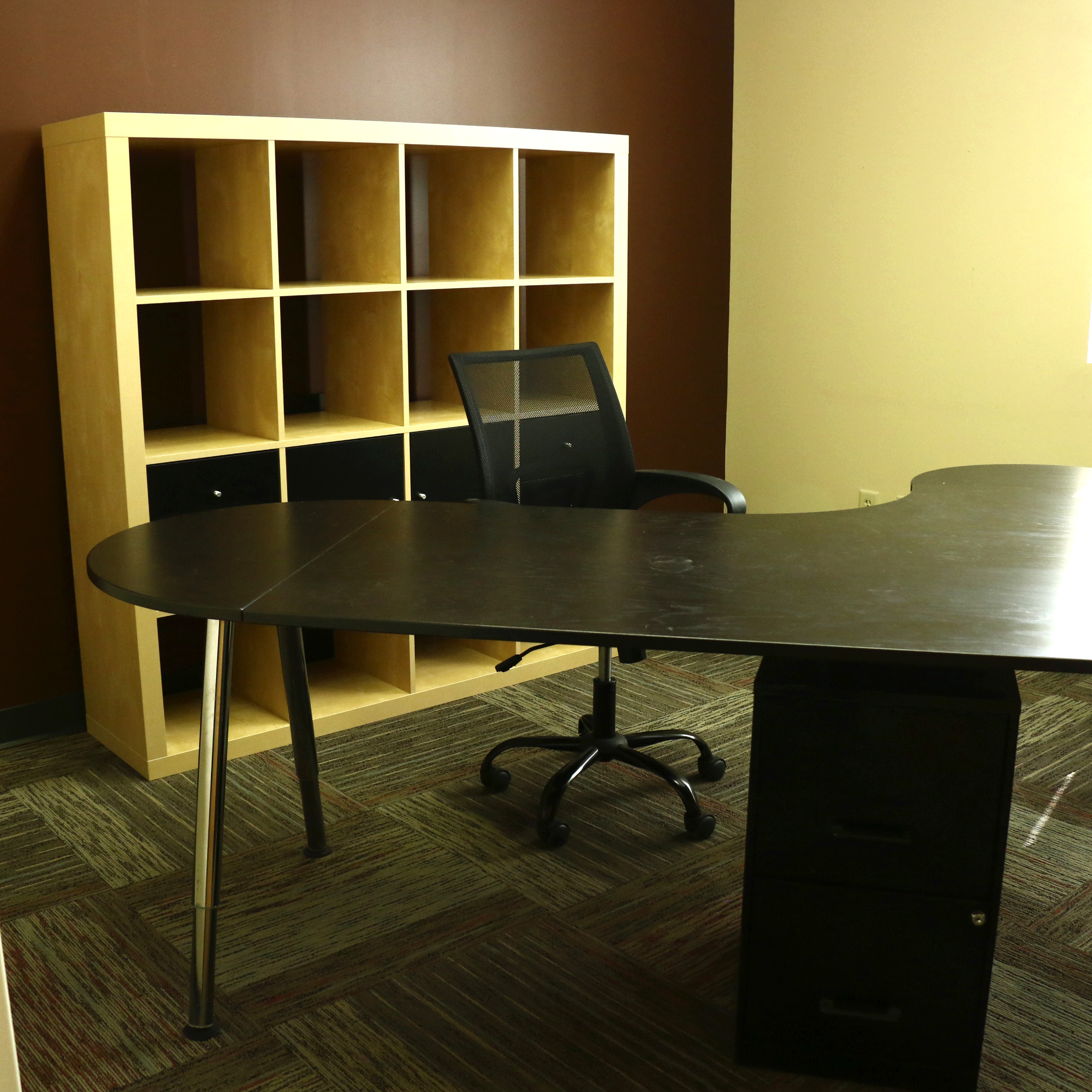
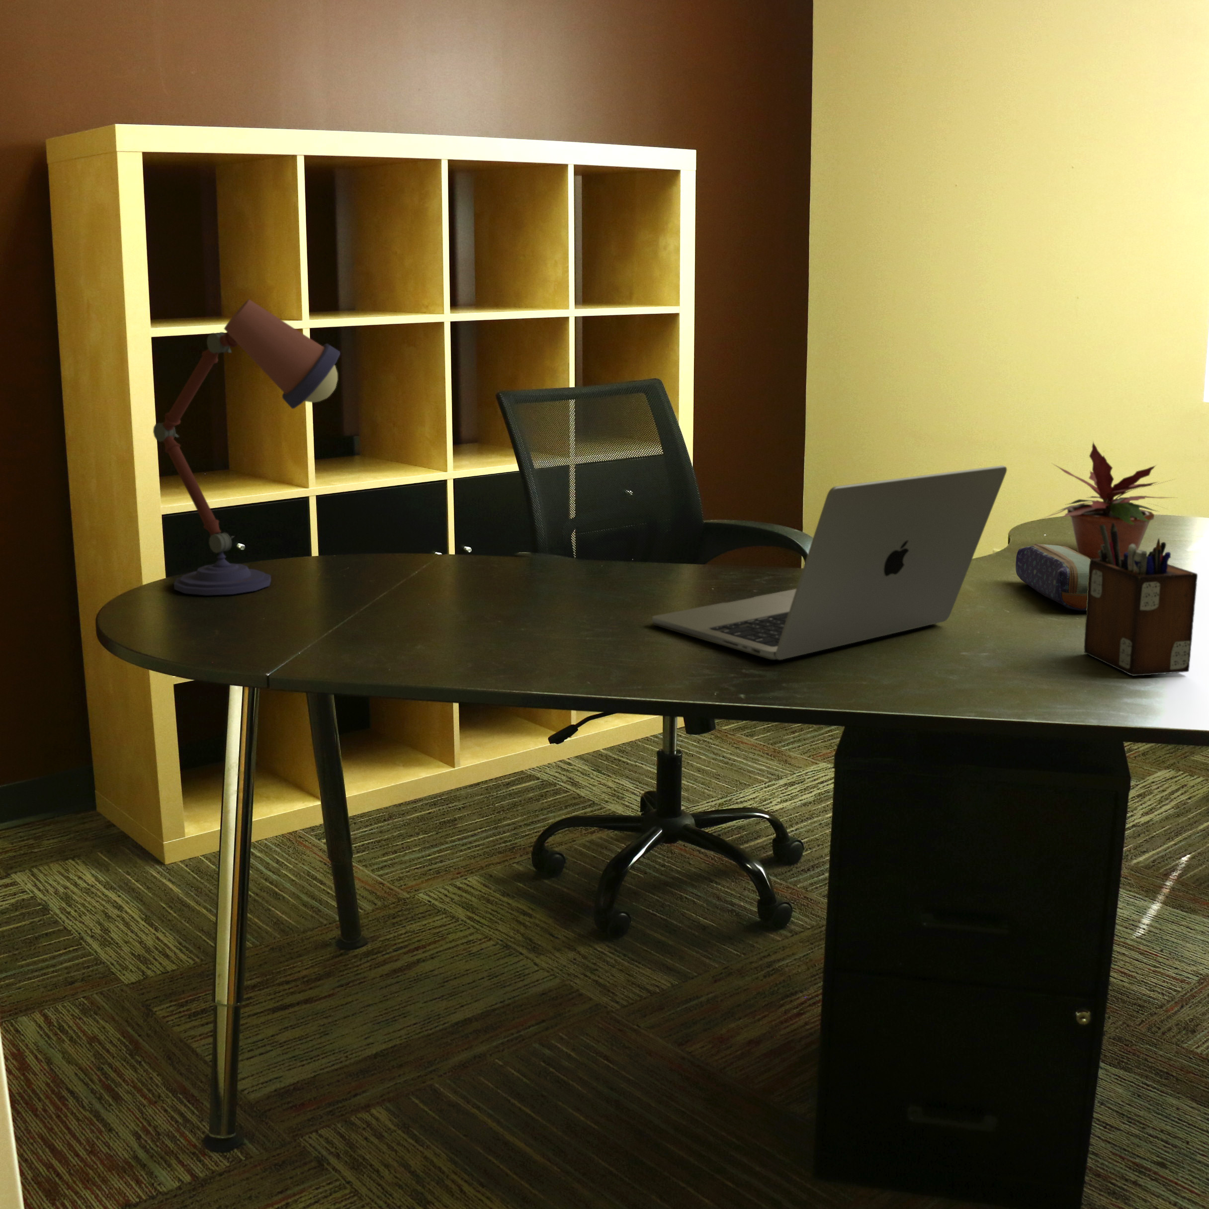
+ pencil case [1015,544,1091,611]
+ potted plant [1037,440,1177,559]
+ laptop [652,465,1008,660]
+ desk organizer [1084,523,1198,676]
+ desk lamp [153,299,341,596]
